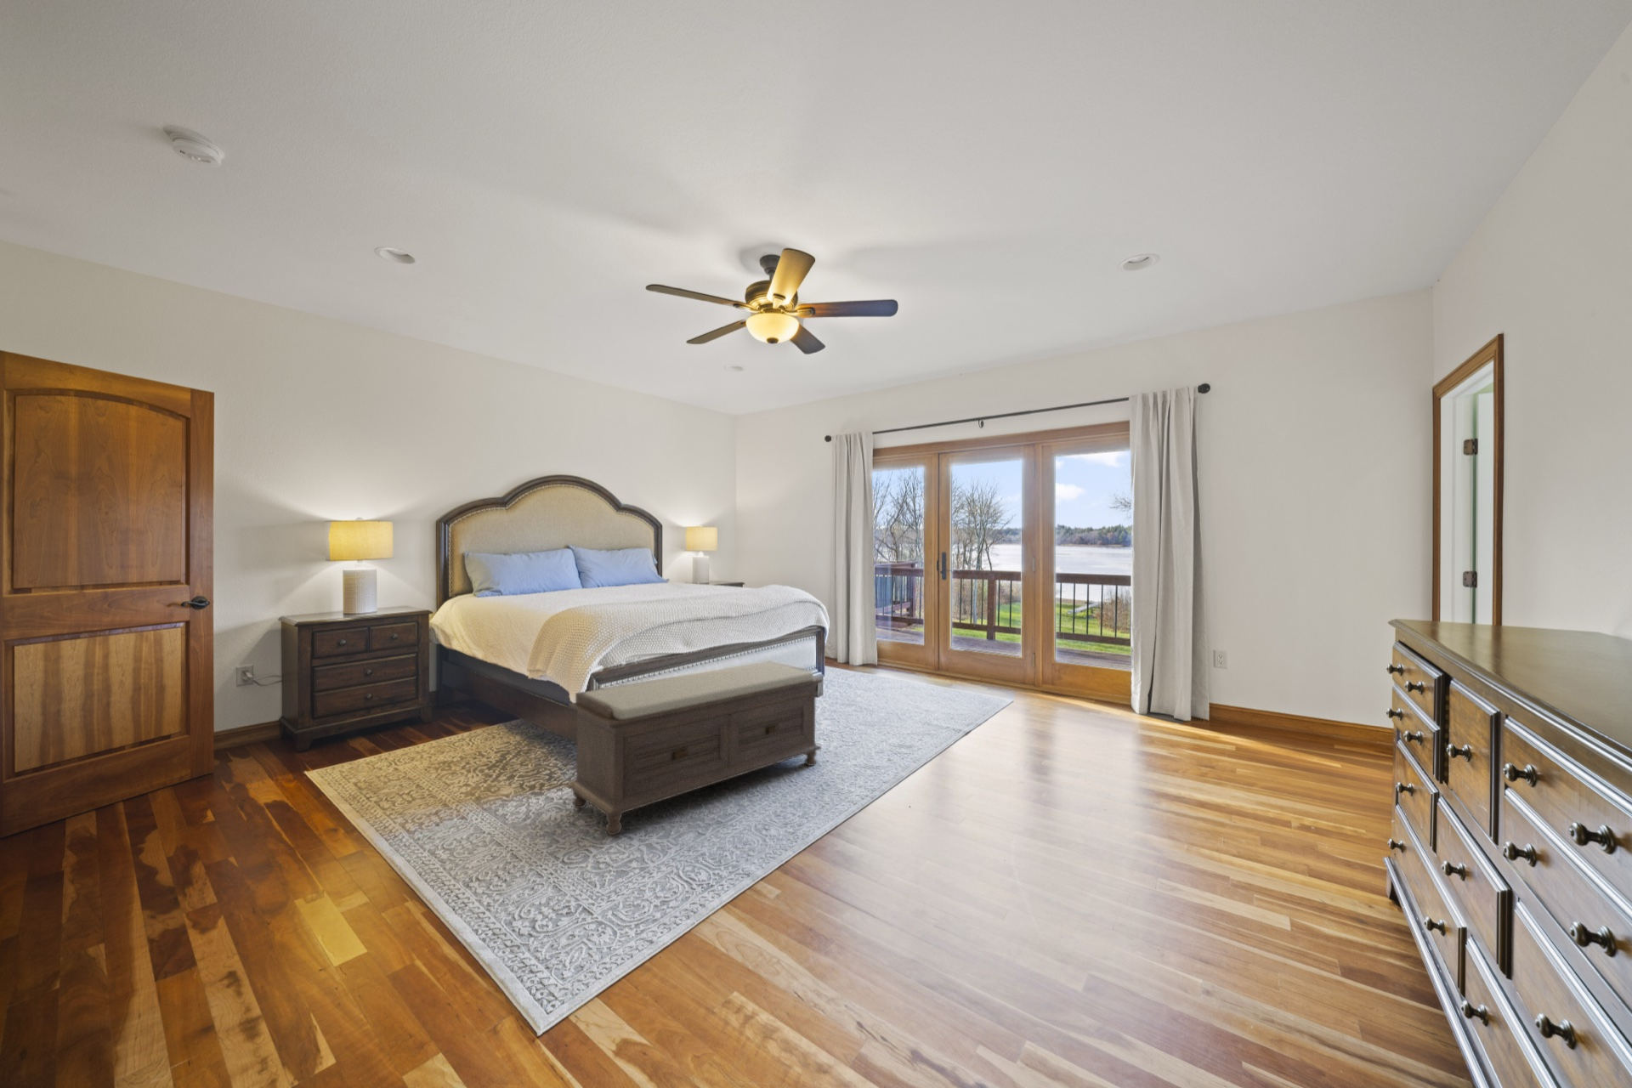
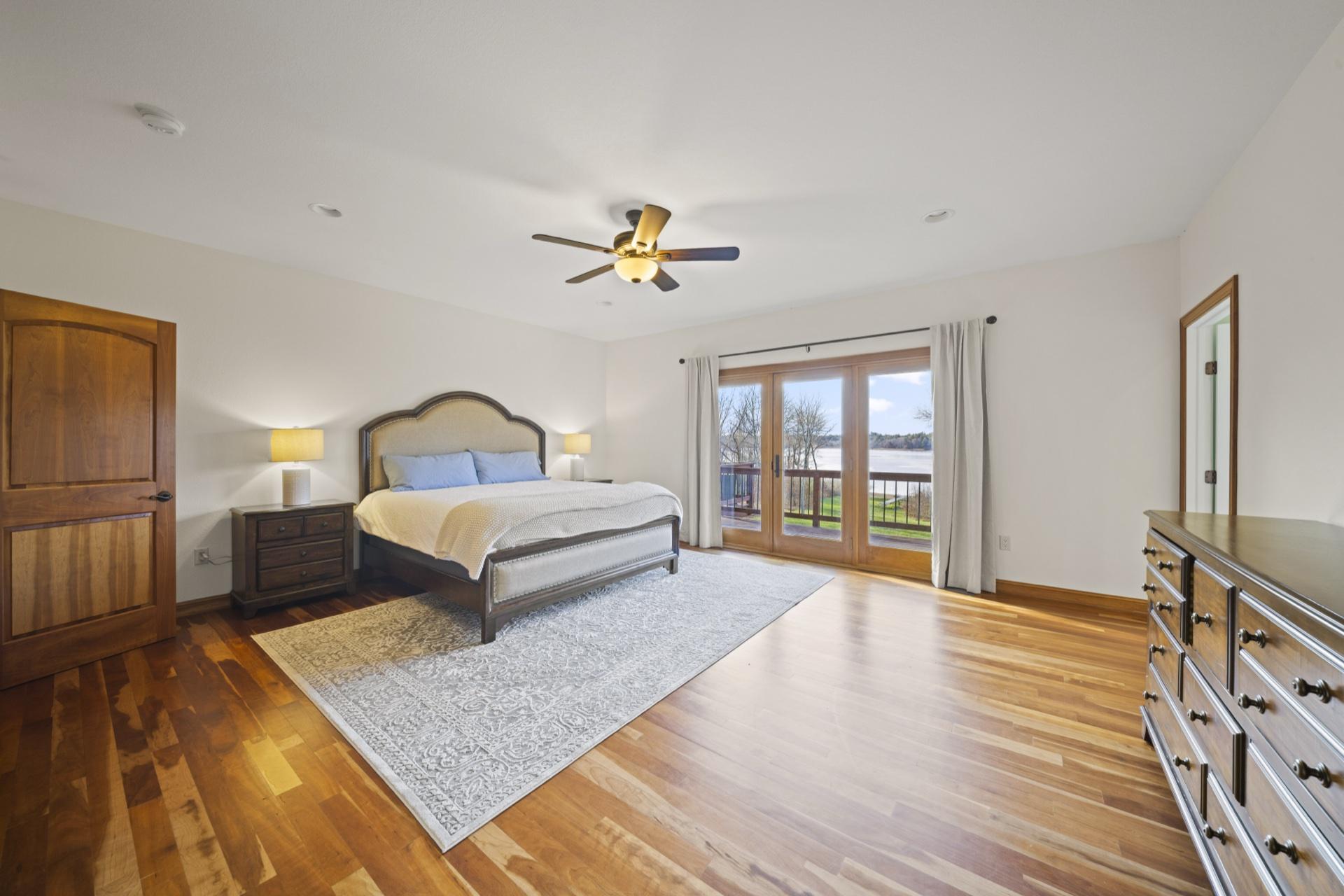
- bench [567,661,823,835]
